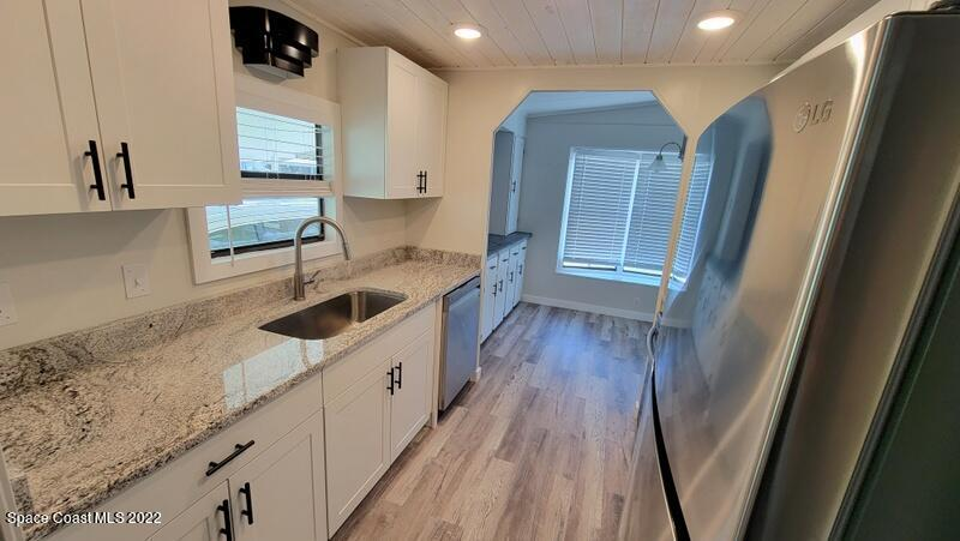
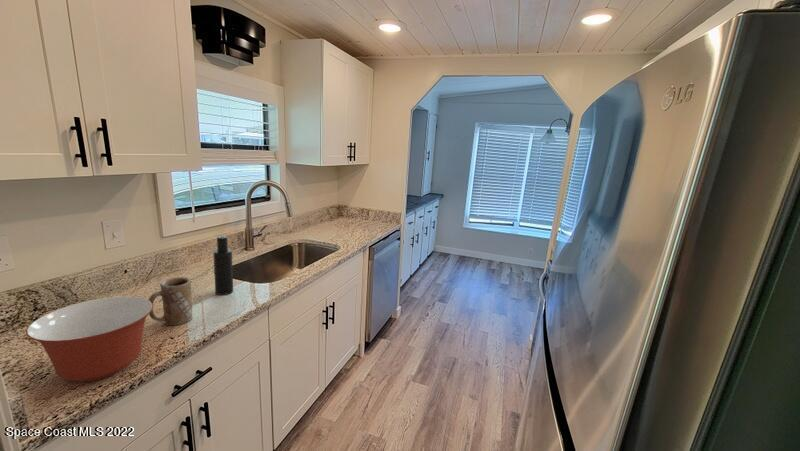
+ atomizer [212,235,234,296]
+ mixing bowl [25,296,154,383]
+ mug [148,276,193,326]
